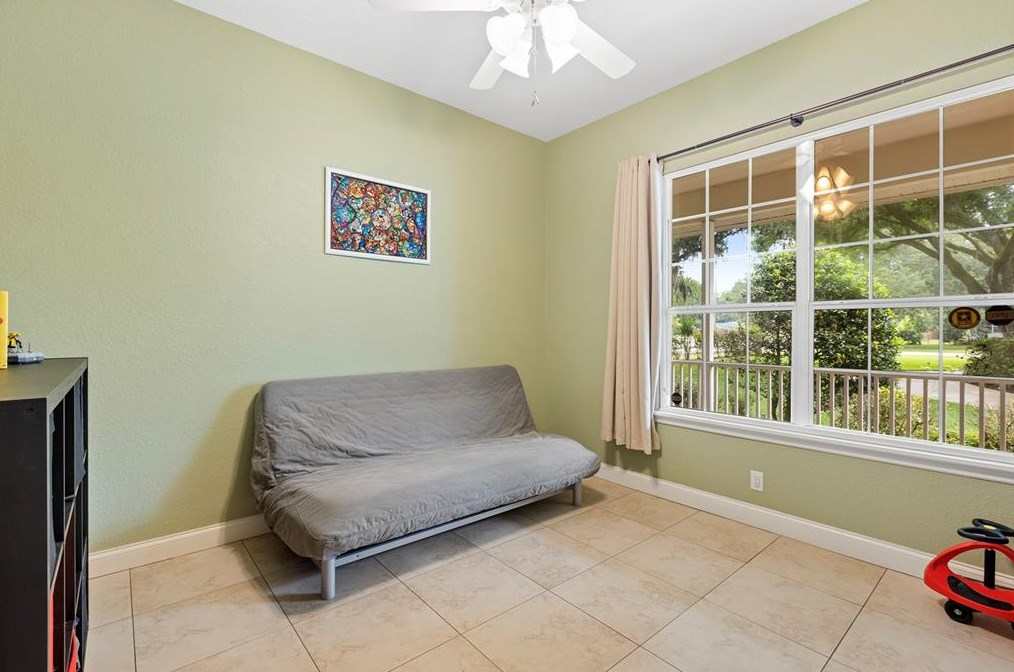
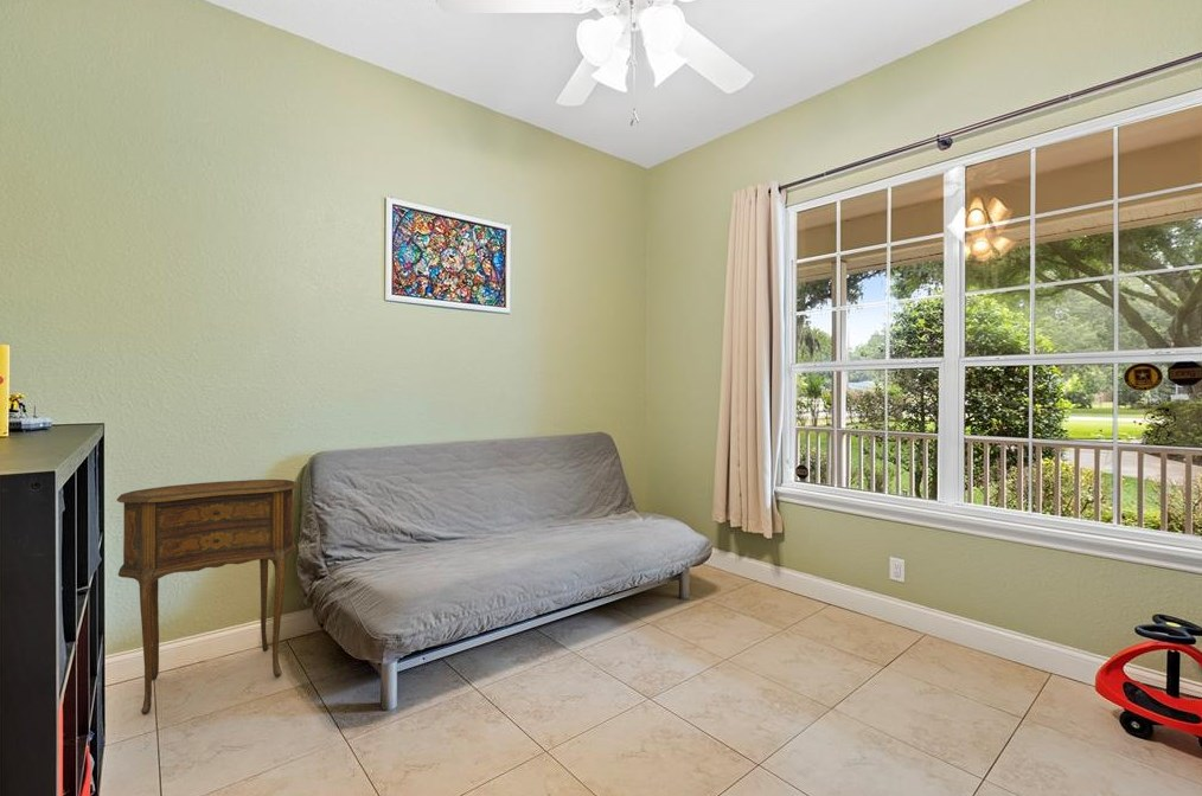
+ side table [116,479,299,715]
